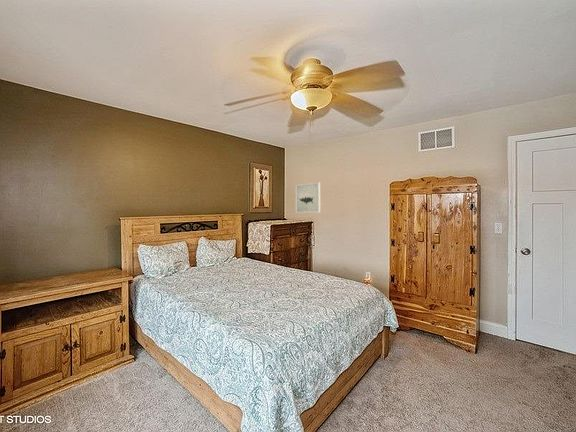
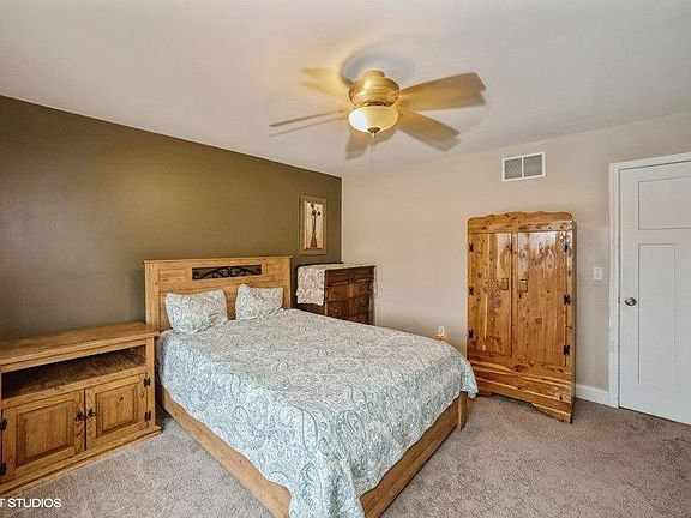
- wall art [294,181,321,214]
